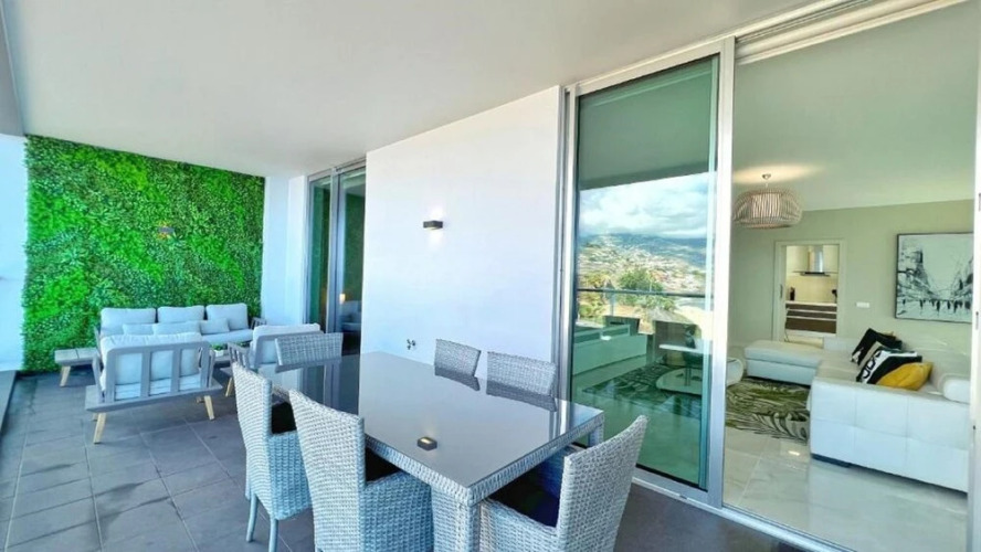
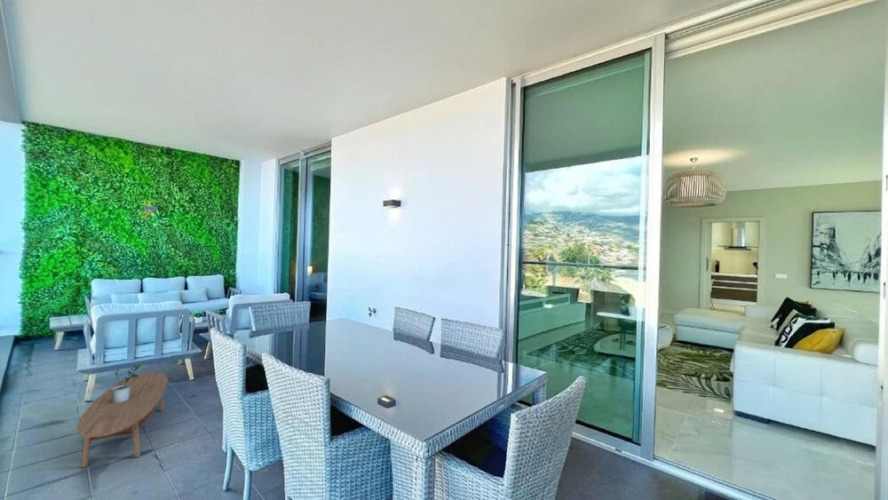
+ potted plant [111,362,142,403]
+ coffee table [76,371,169,468]
